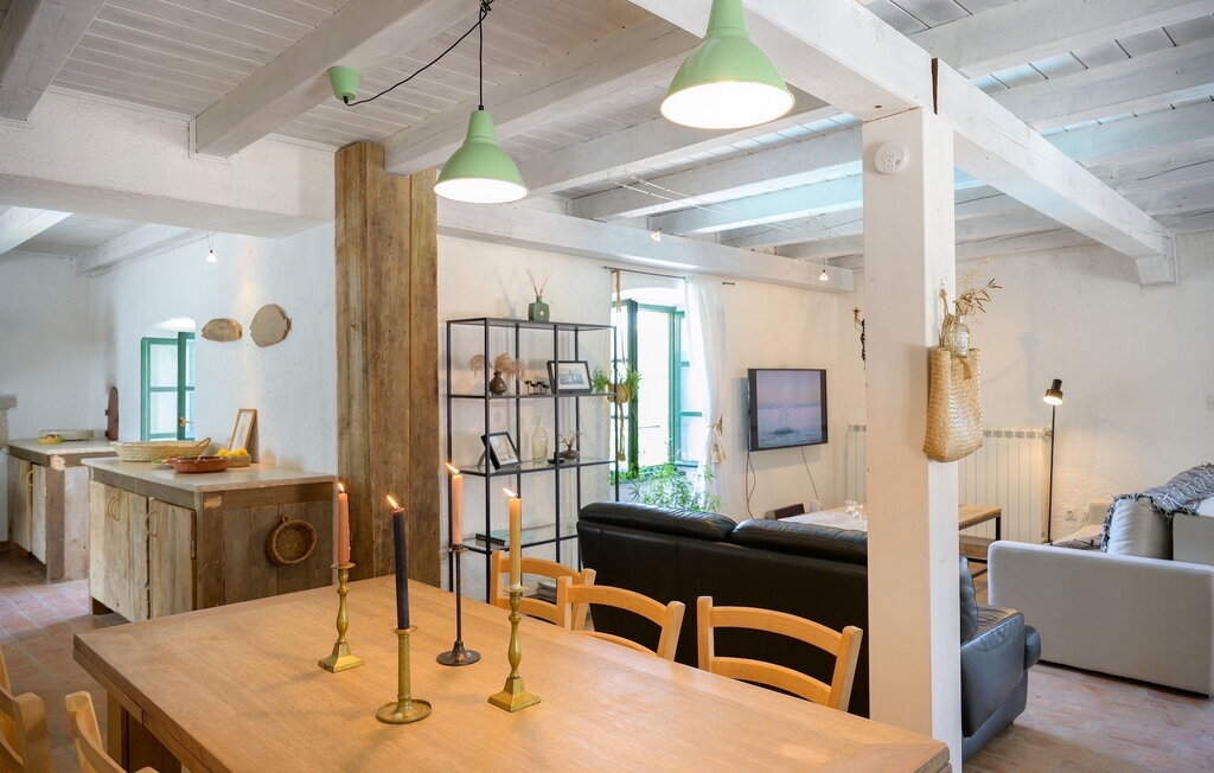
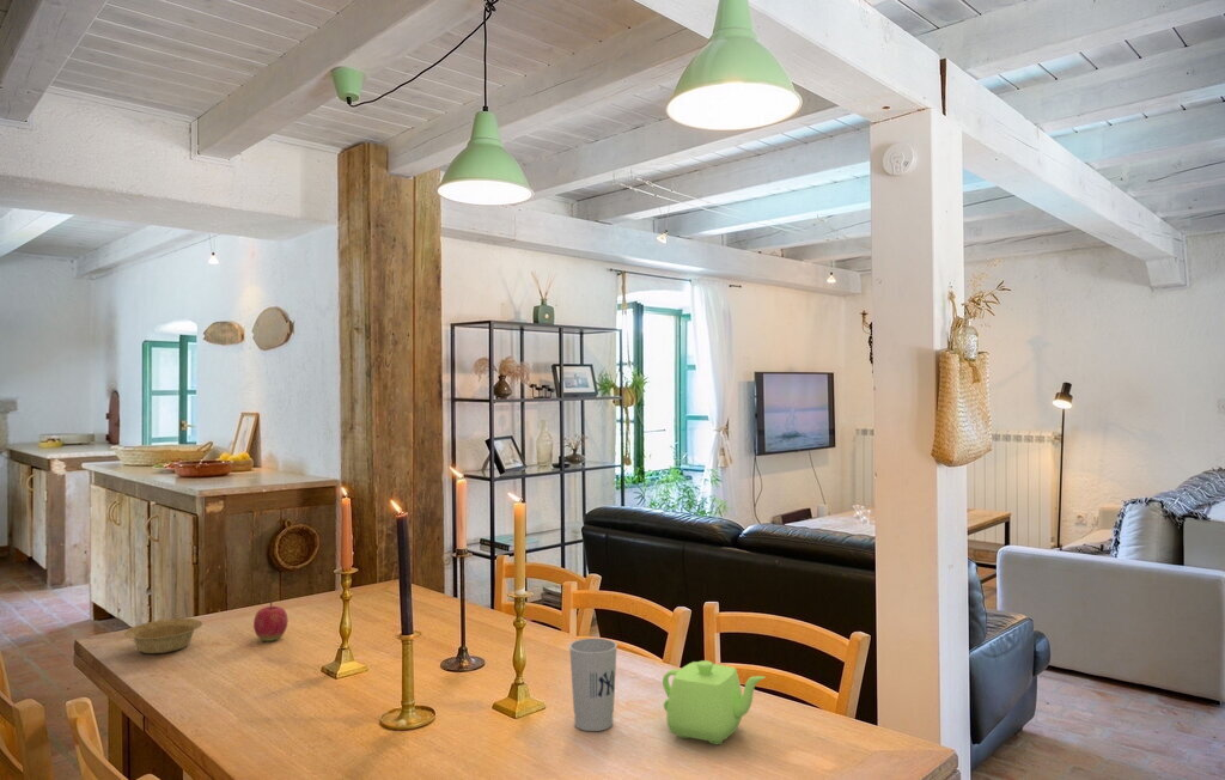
+ apple [252,597,290,642]
+ cup [568,636,618,732]
+ bowl [123,617,203,654]
+ teapot [662,659,767,745]
